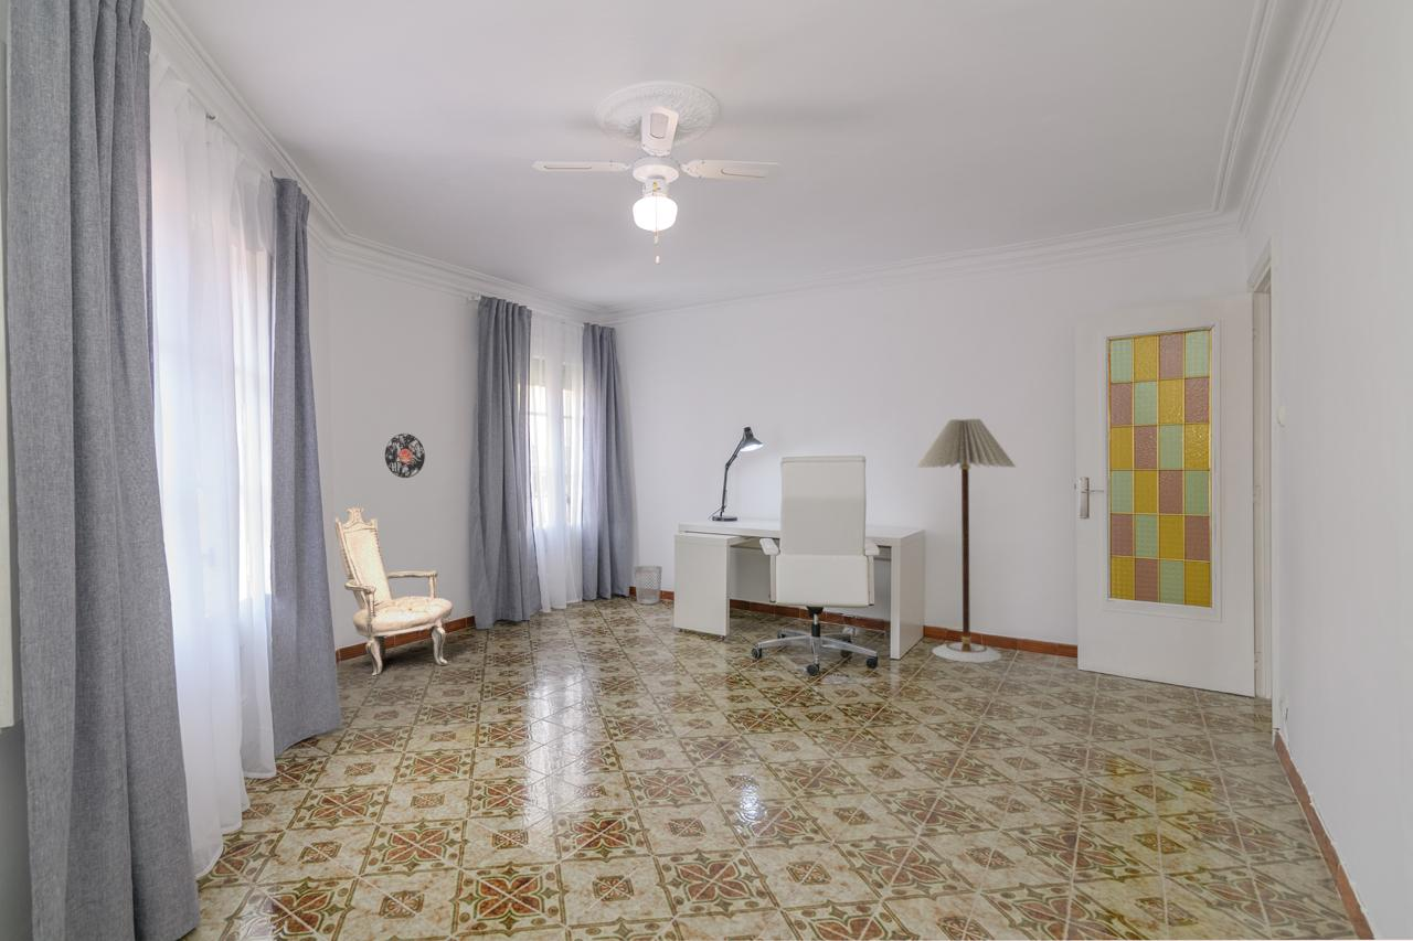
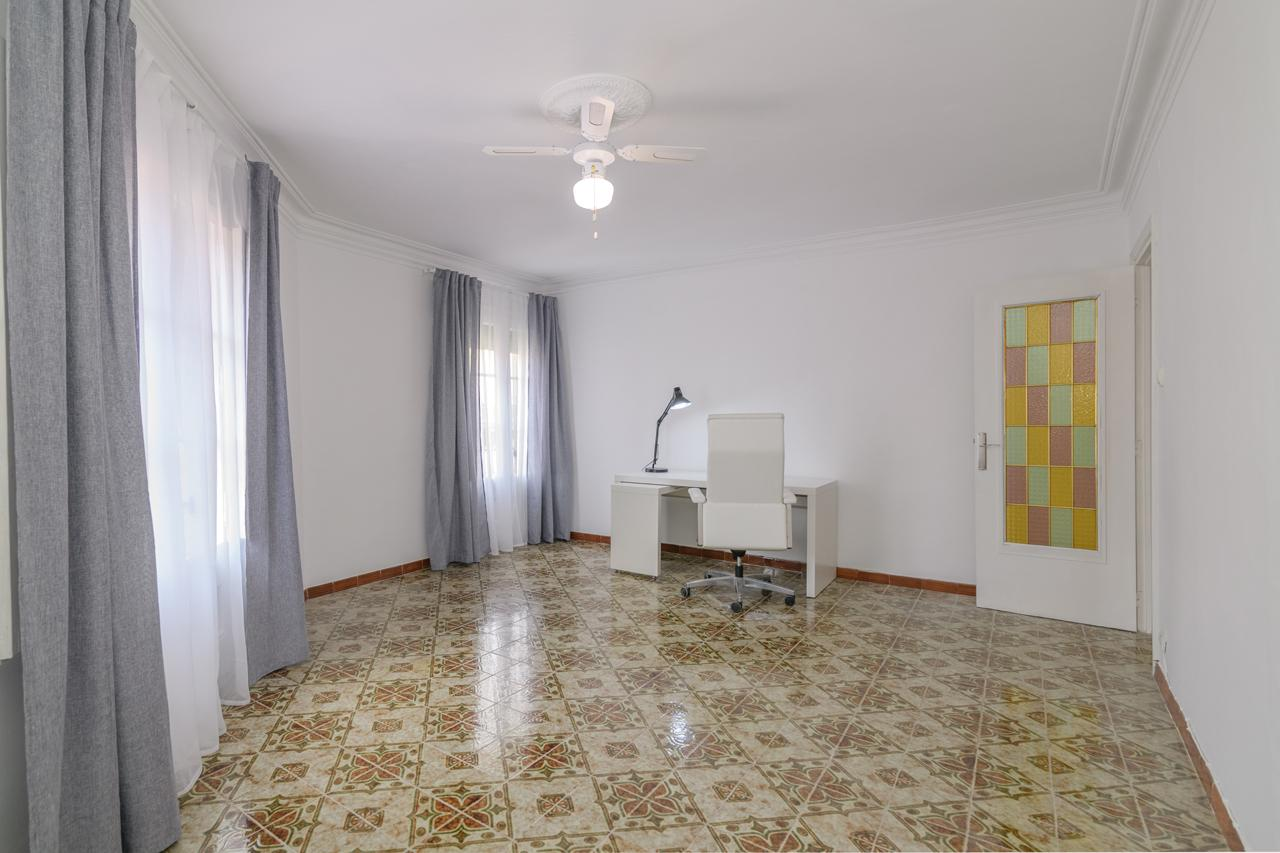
- armchair [333,506,454,676]
- wall clock [384,432,426,479]
- floor lamp [915,417,1017,664]
- wastebasket [633,565,662,606]
